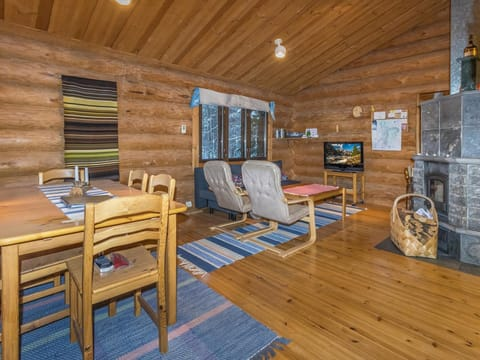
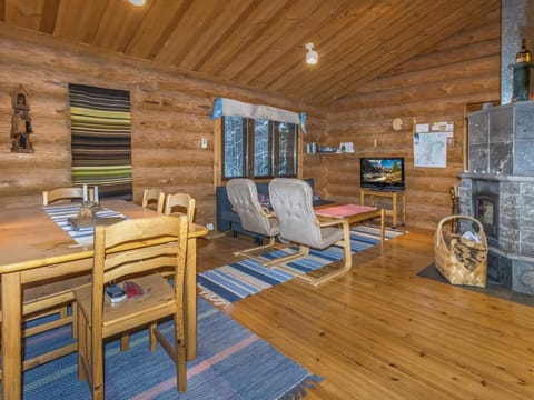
+ cuckoo clock [8,82,37,154]
